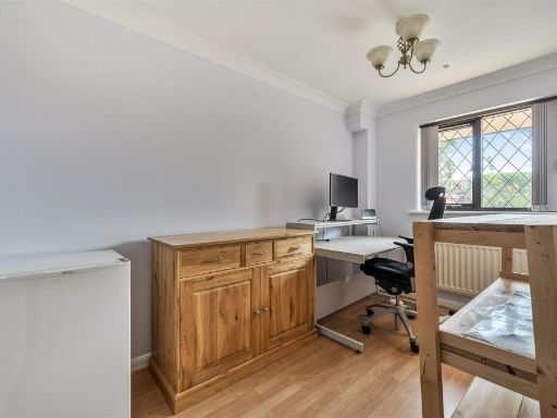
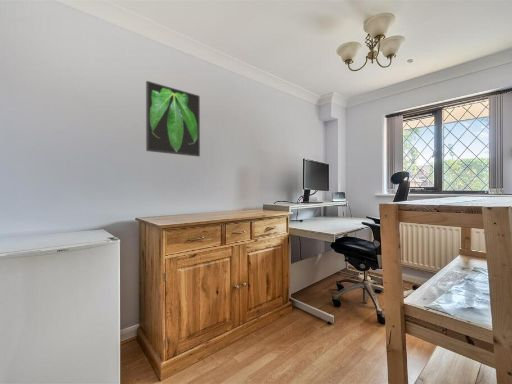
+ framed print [145,80,201,158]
